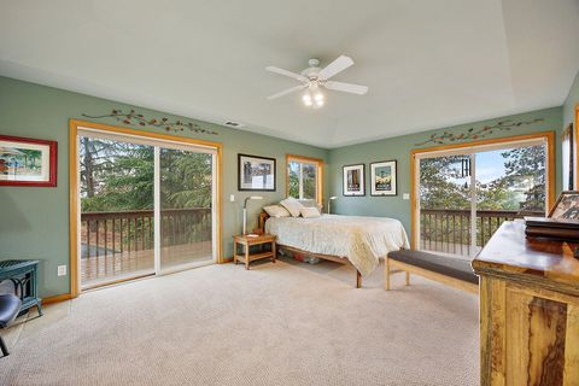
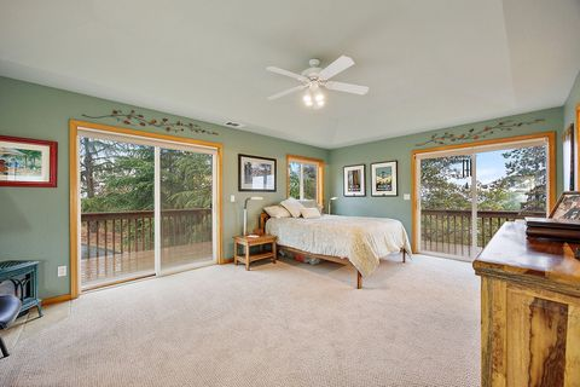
- bench [384,247,480,297]
